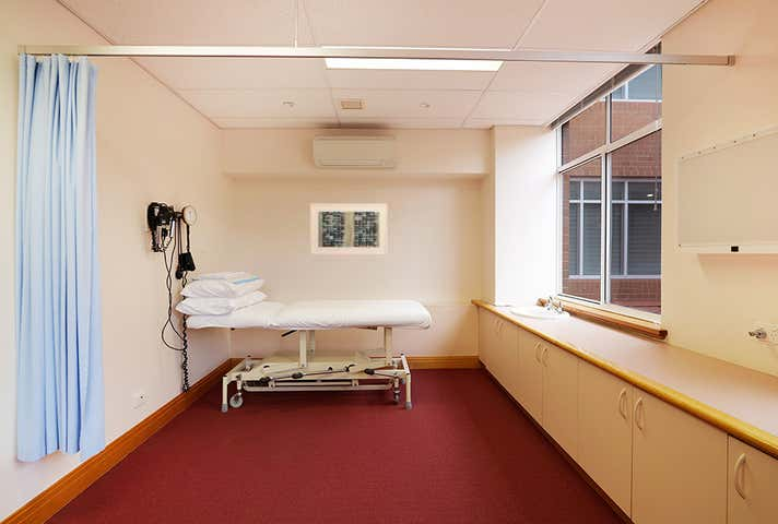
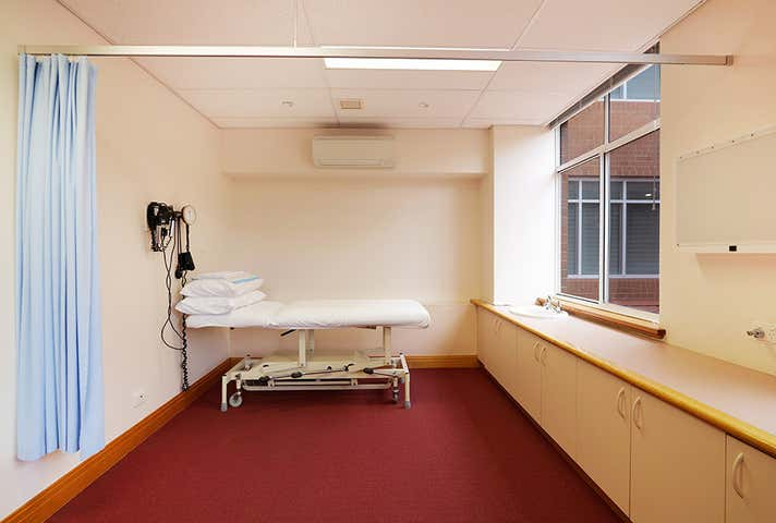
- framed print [309,203,388,257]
